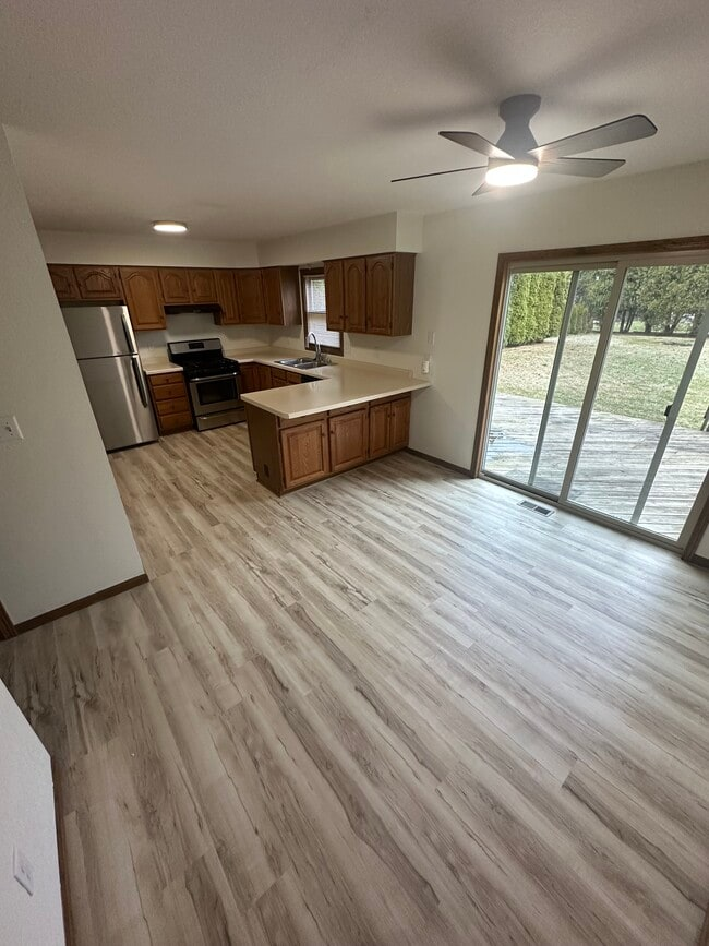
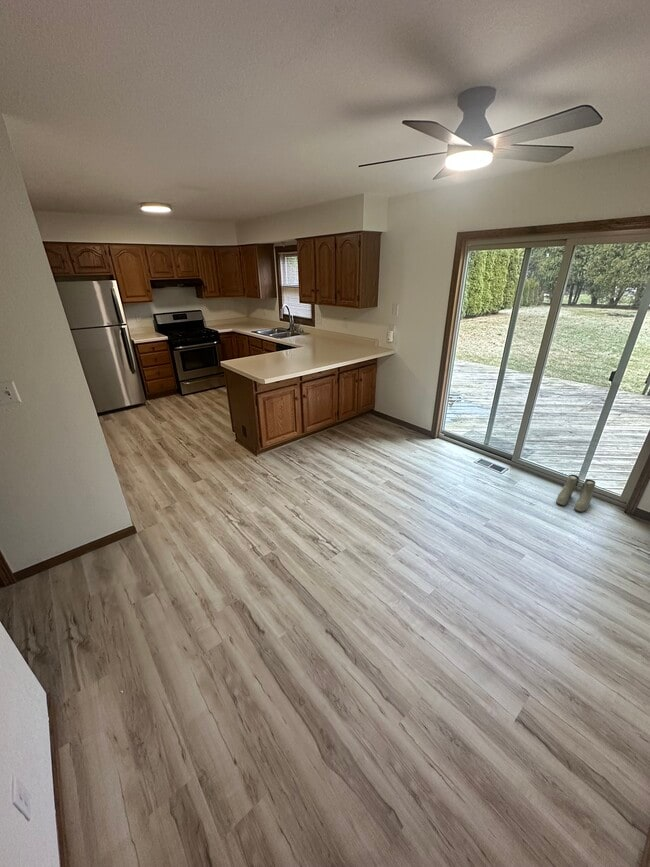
+ boots [555,474,596,513]
